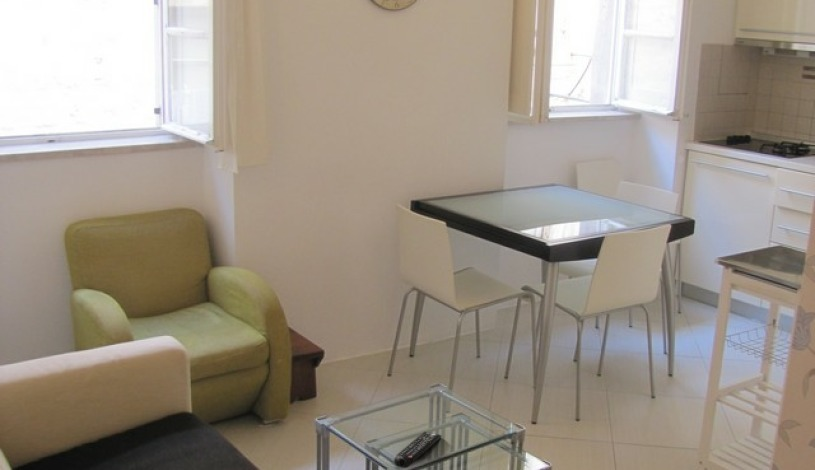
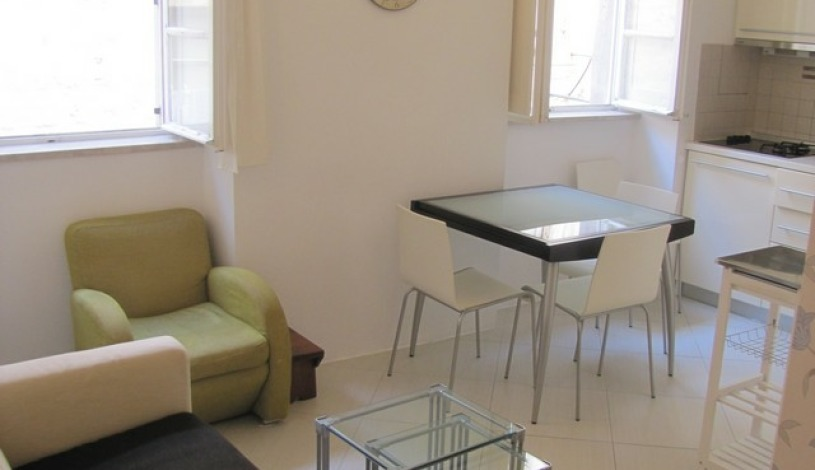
- remote control [393,431,442,469]
